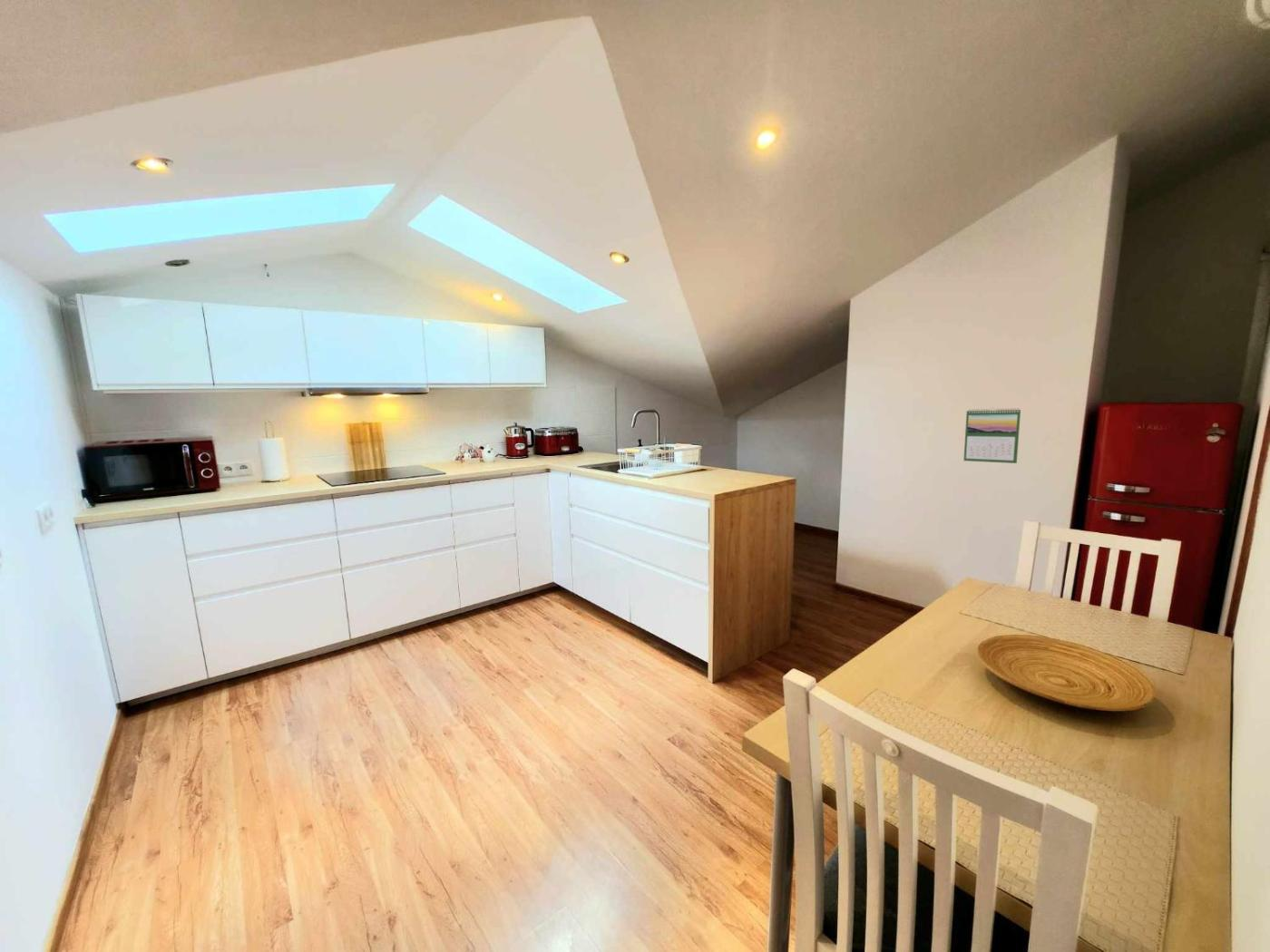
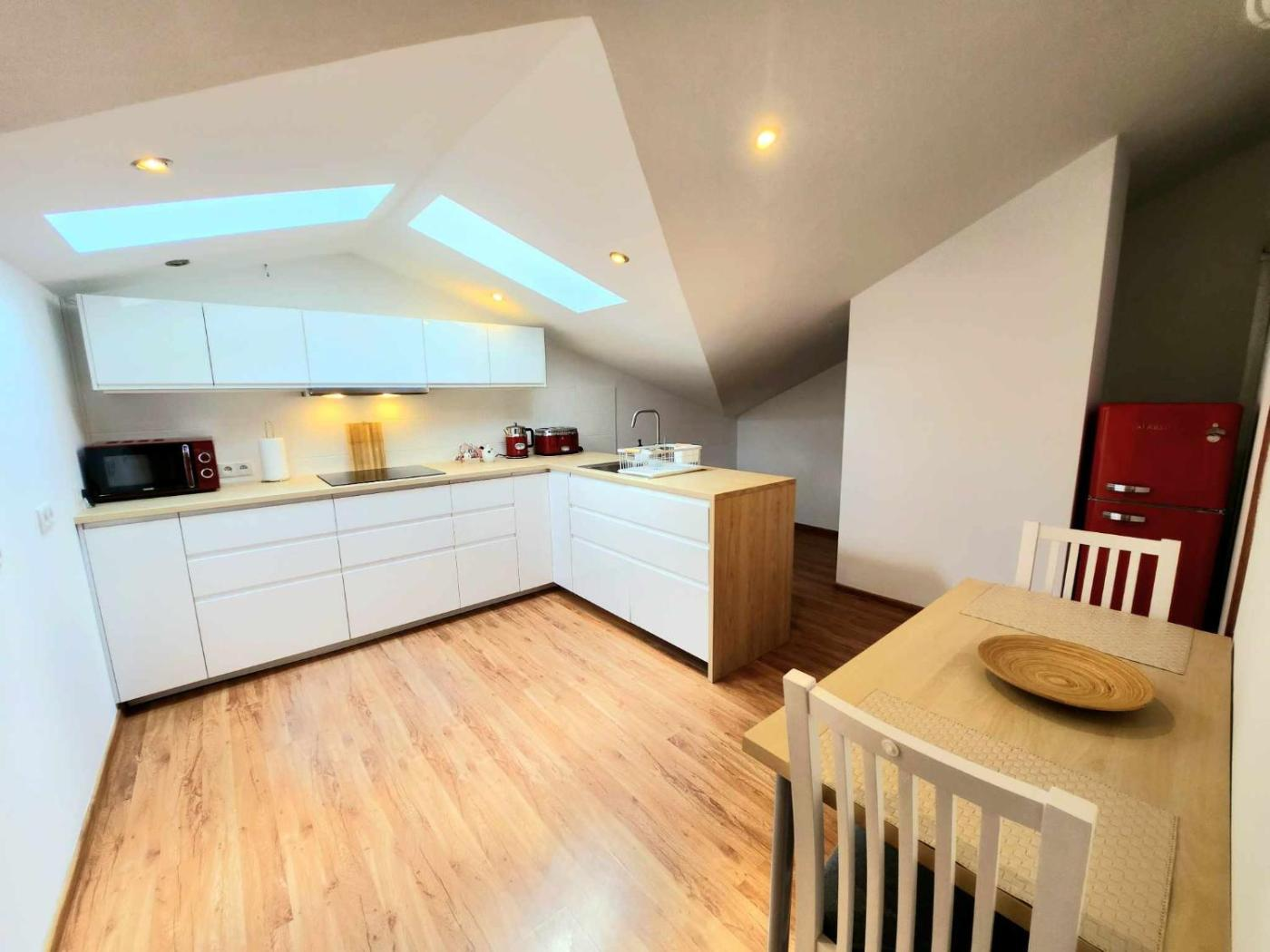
- calendar [962,407,1021,464]
